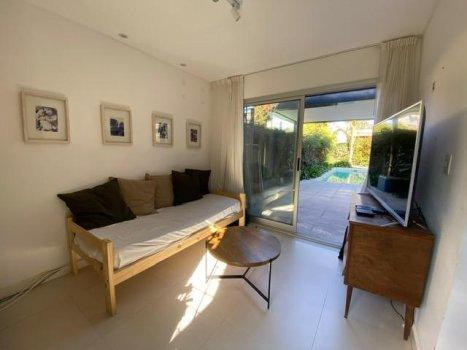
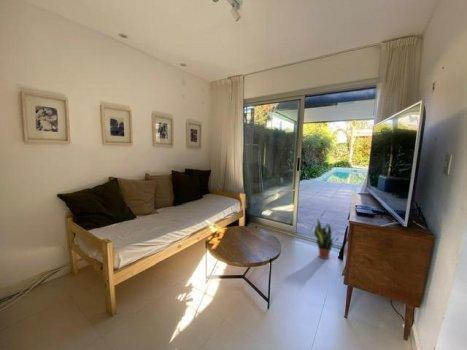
+ potted plant [313,218,341,260]
